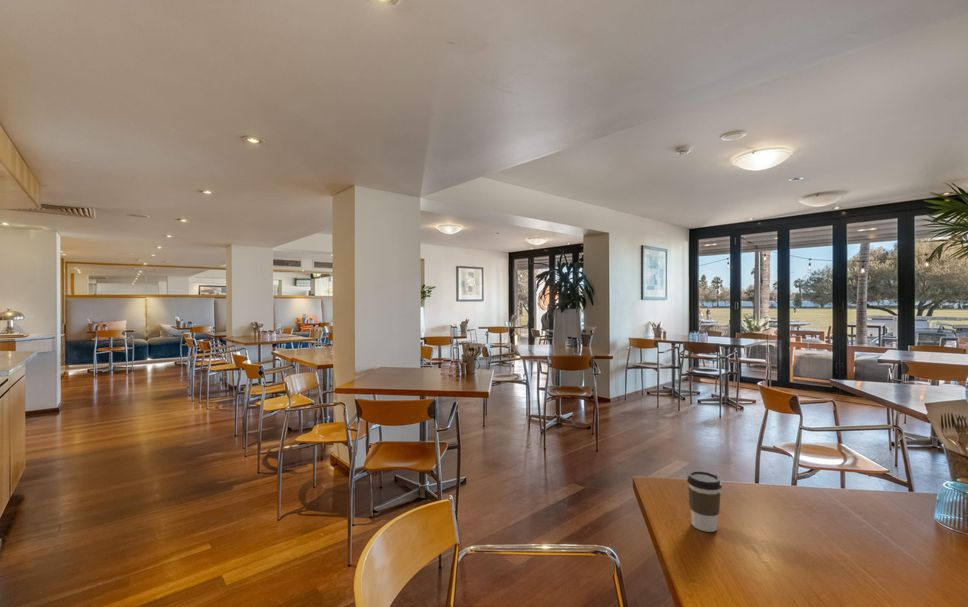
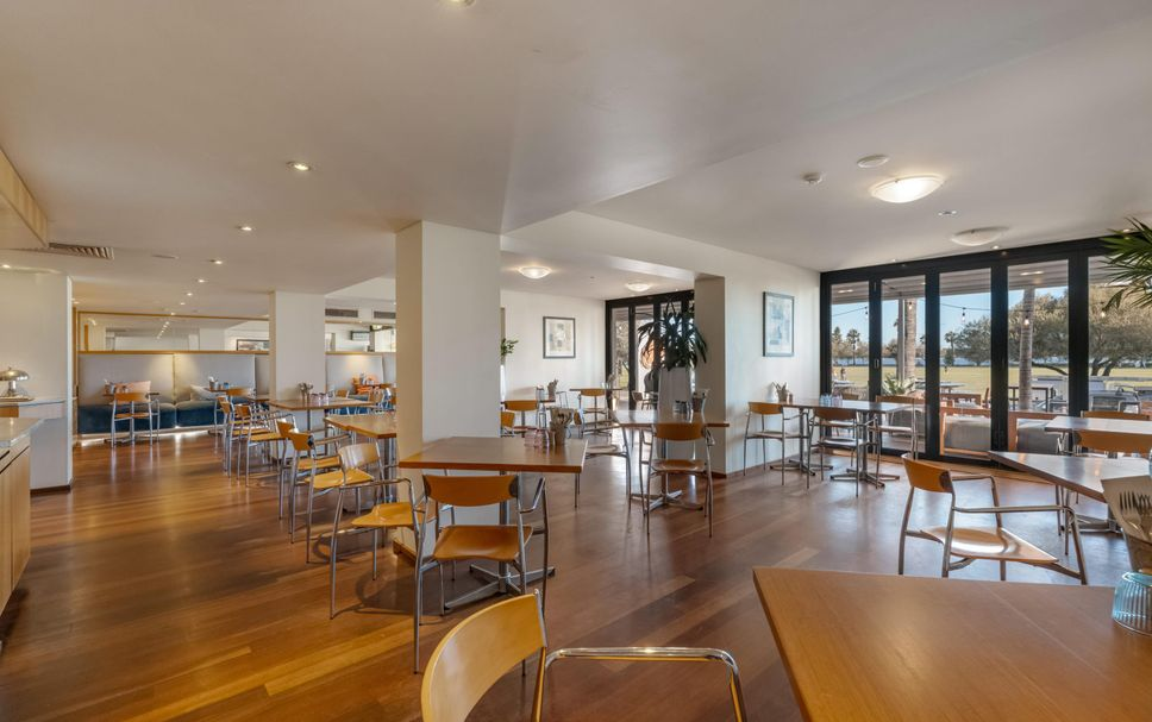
- coffee cup [686,470,723,533]
